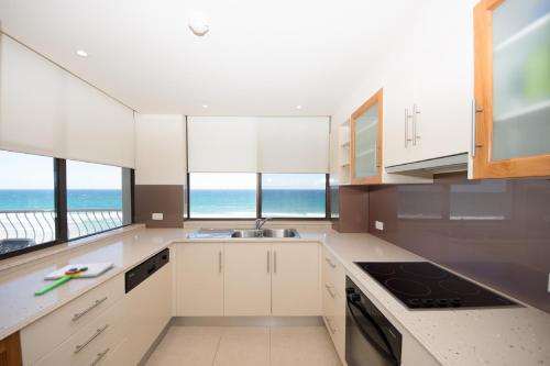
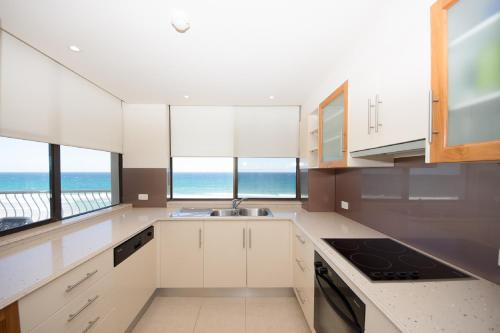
- chopping board [33,262,116,297]
